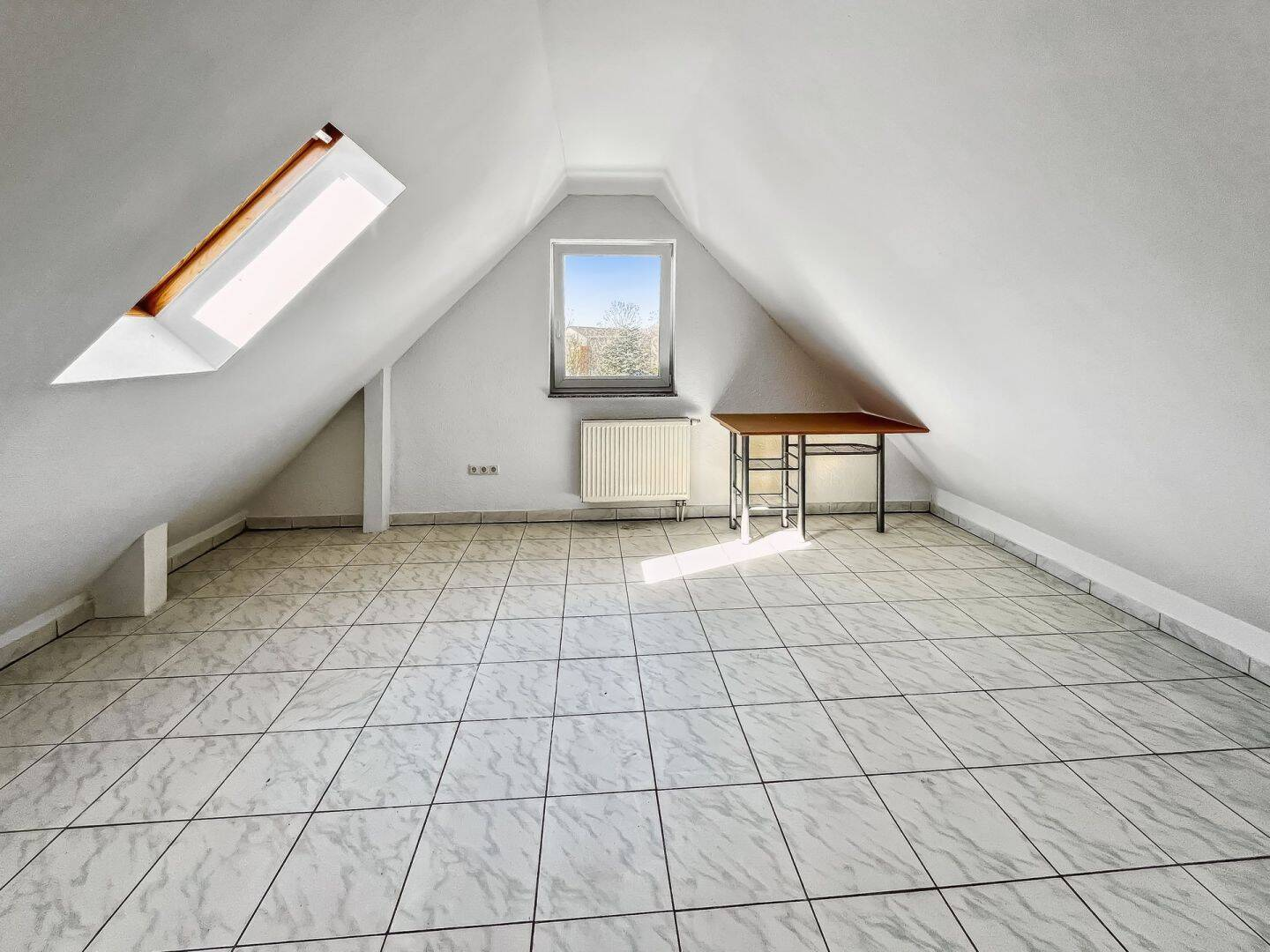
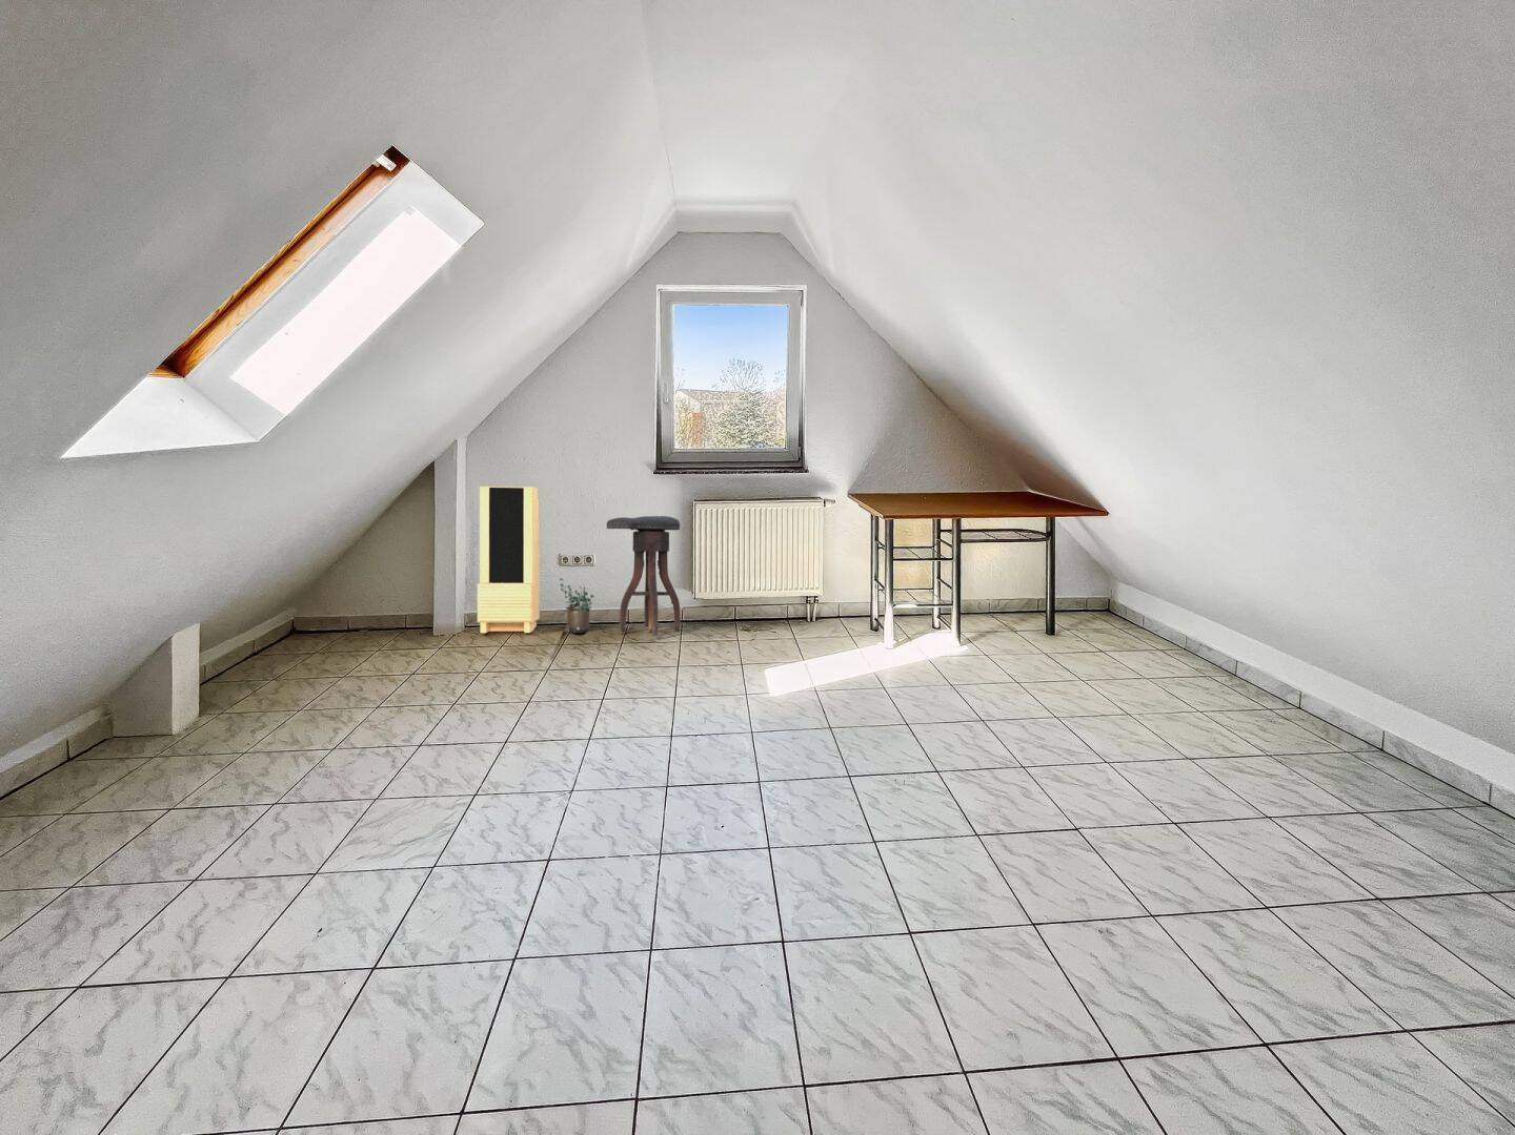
+ potted plant [558,577,594,634]
+ storage cabinet [477,485,540,634]
+ stool [606,515,681,637]
